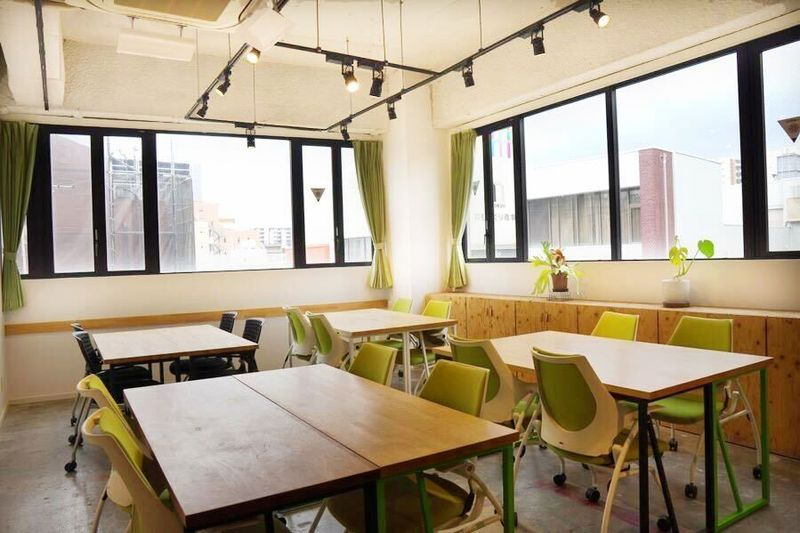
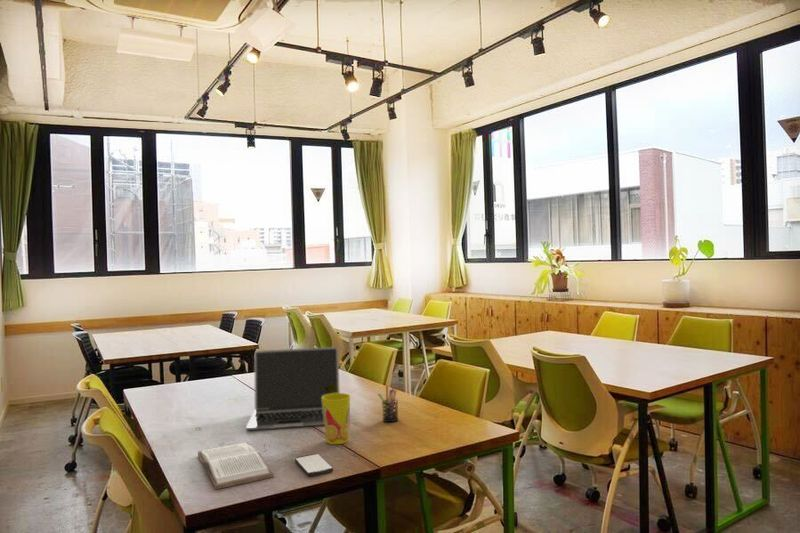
+ laptop [245,346,341,431]
+ pen holder [377,385,399,423]
+ smartphone [294,453,334,477]
+ cup [322,392,351,445]
+ book [197,441,275,490]
